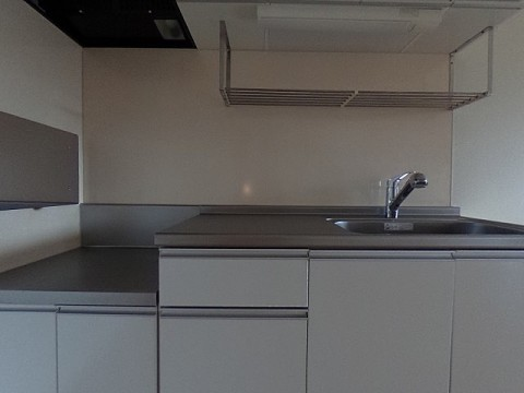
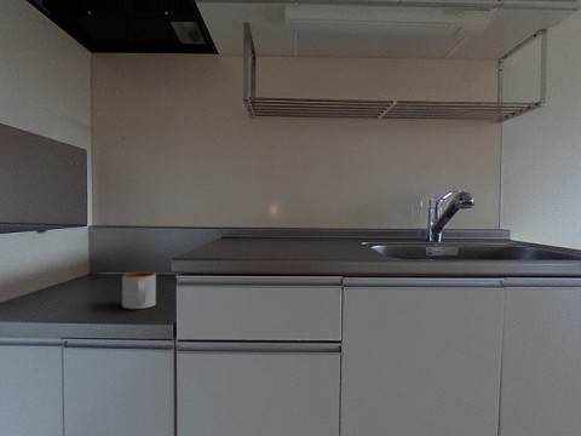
+ mug [121,271,157,310]
